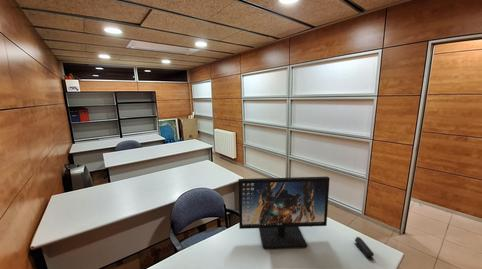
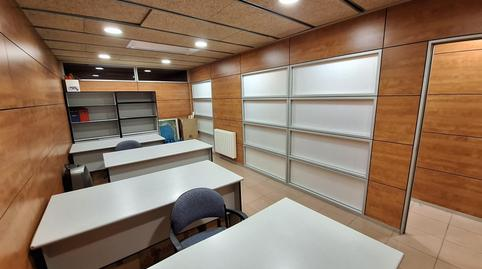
- computer monitor [237,176,331,250]
- stapler [353,236,375,261]
